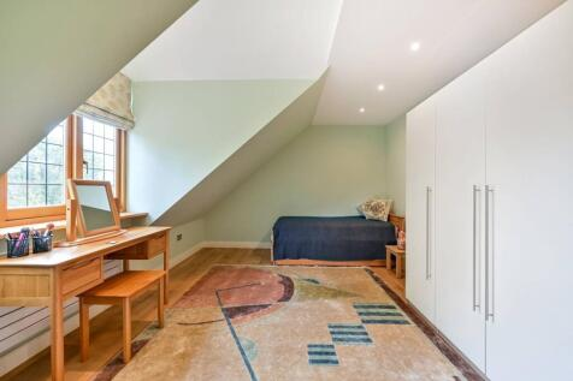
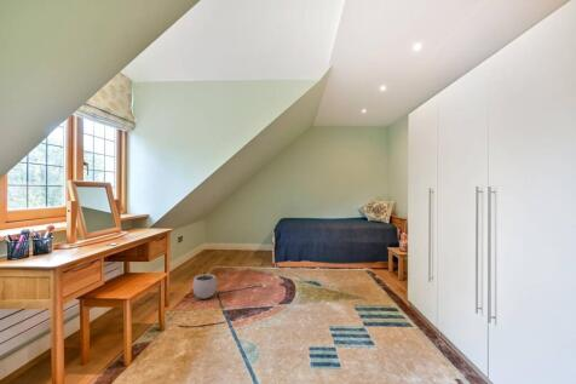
+ plant pot [191,268,218,300]
